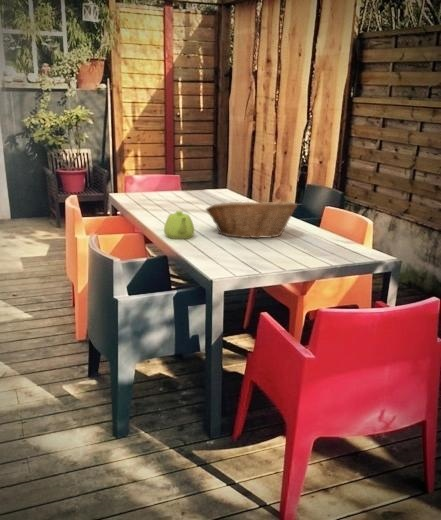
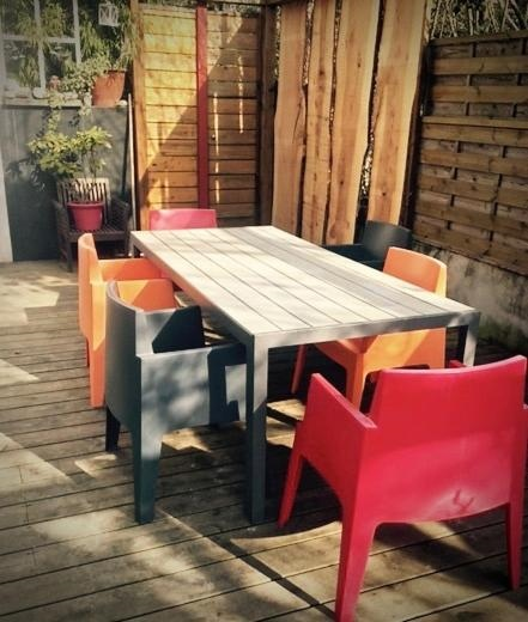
- teapot [163,210,195,240]
- fruit basket [205,198,298,239]
